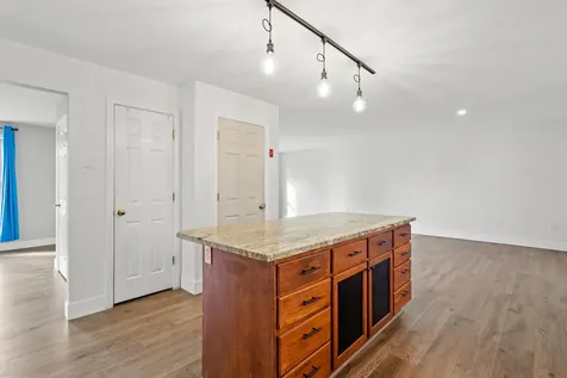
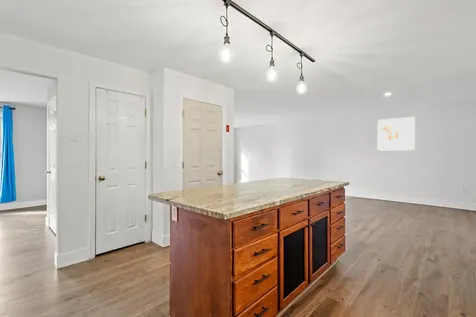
+ wall art [377,116,416,152]
